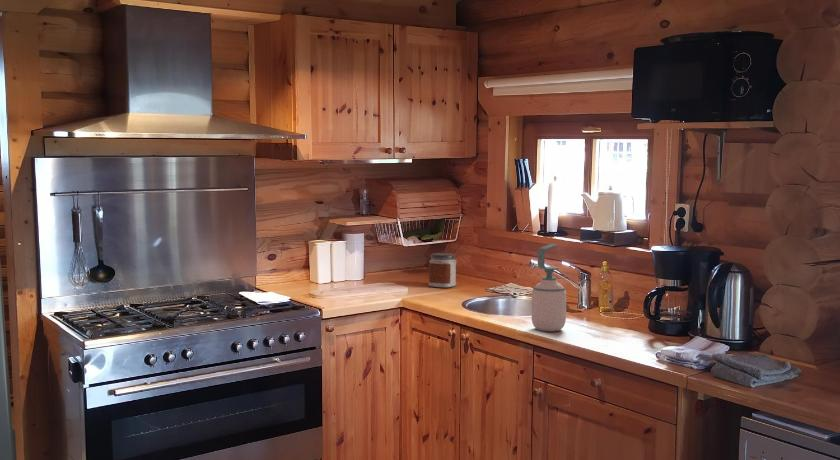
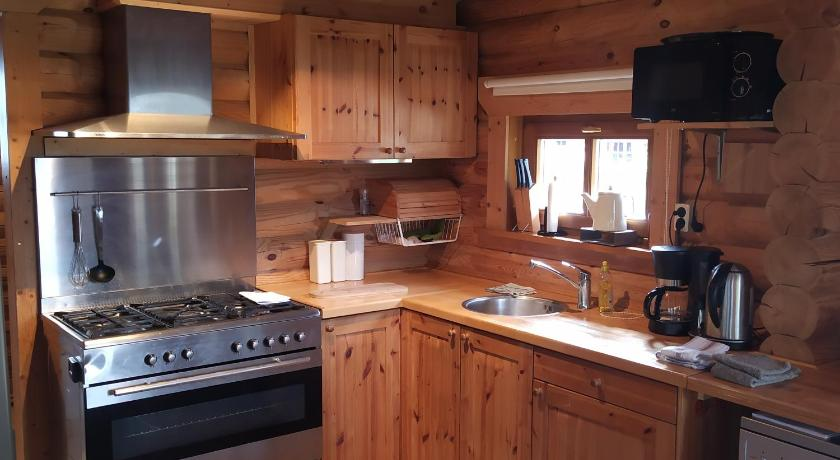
- jar [428,252,457,288]
- soap bottle [531,243,567,332]
